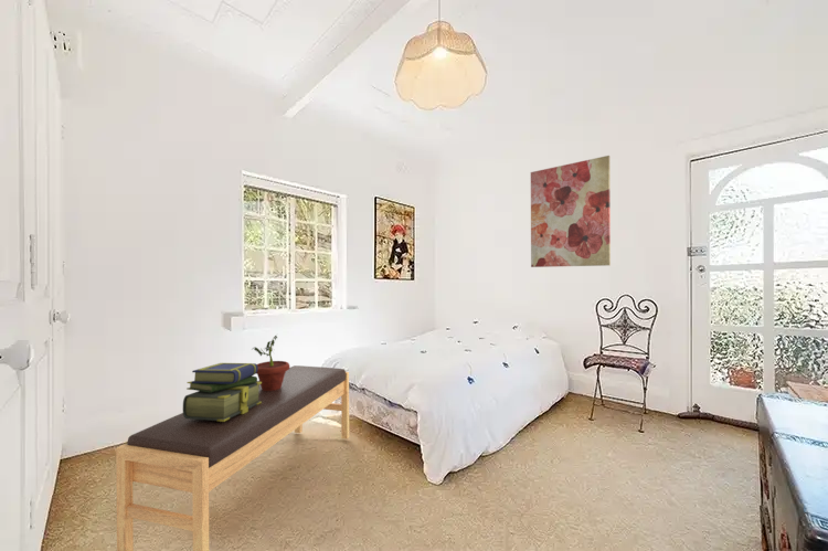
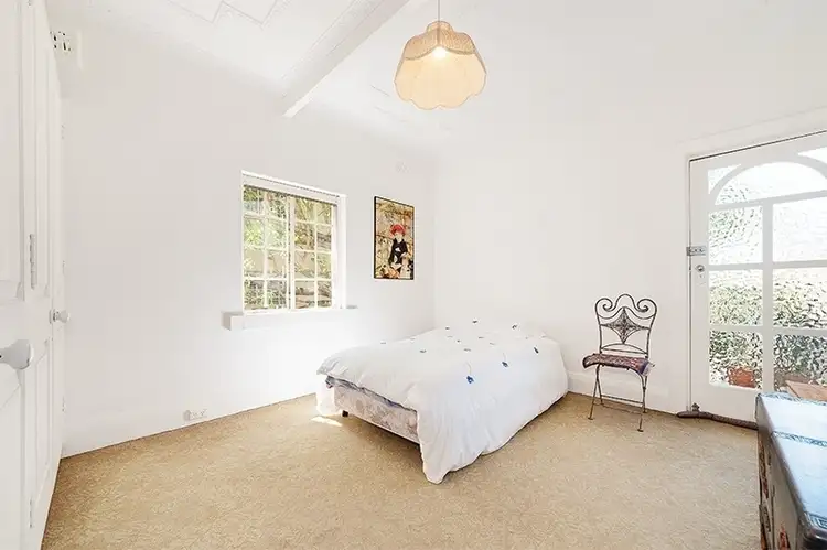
- stack of books [182,362,262,422]
- wall art [530,155,612,268]
- bench [115,364,350,551]
- potted plant [252,335,290,391]
